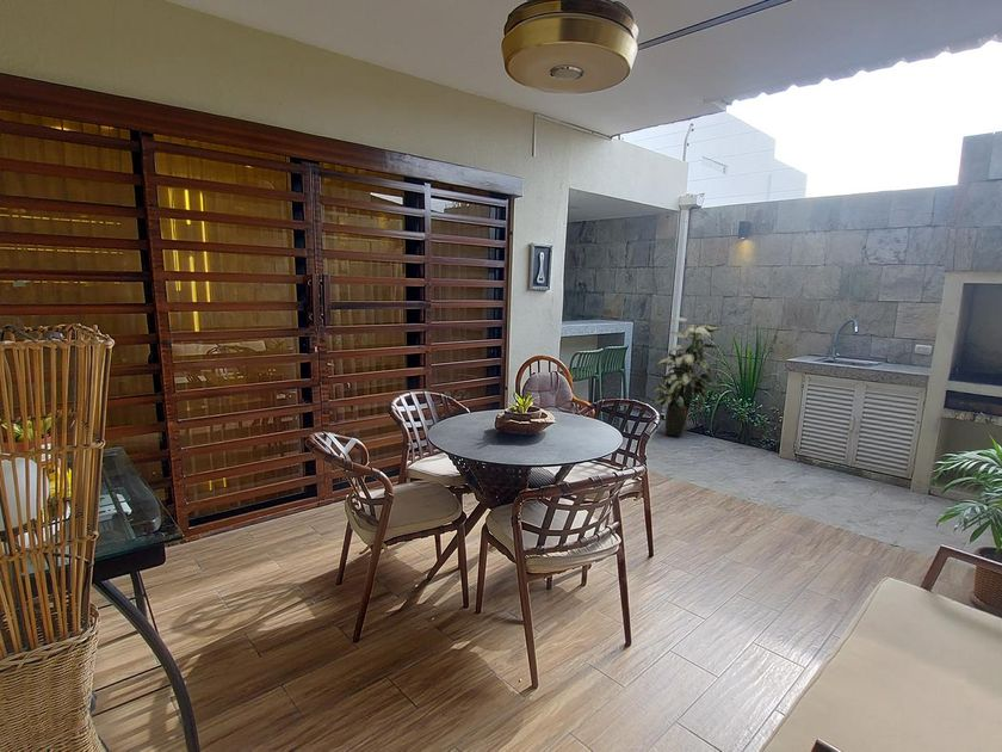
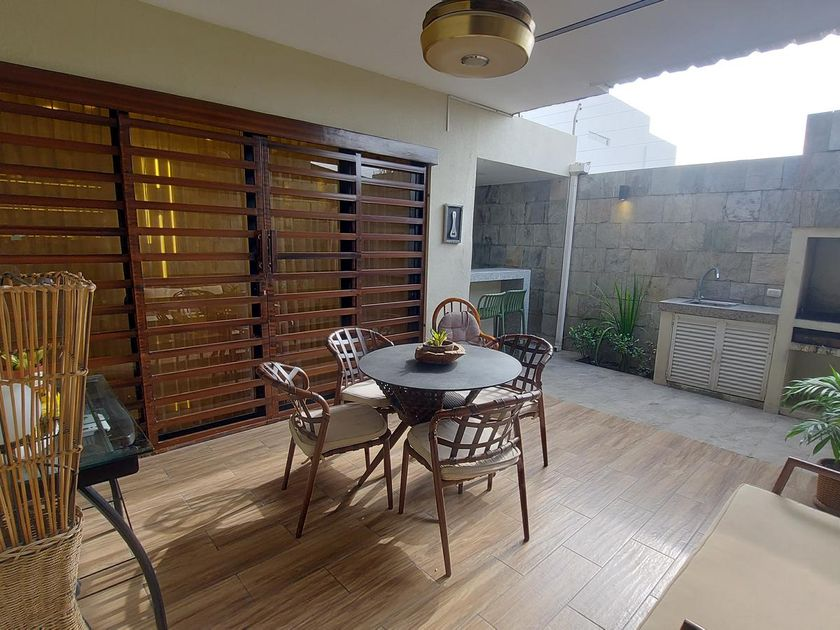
- indoor plant [654,316,720,438]
